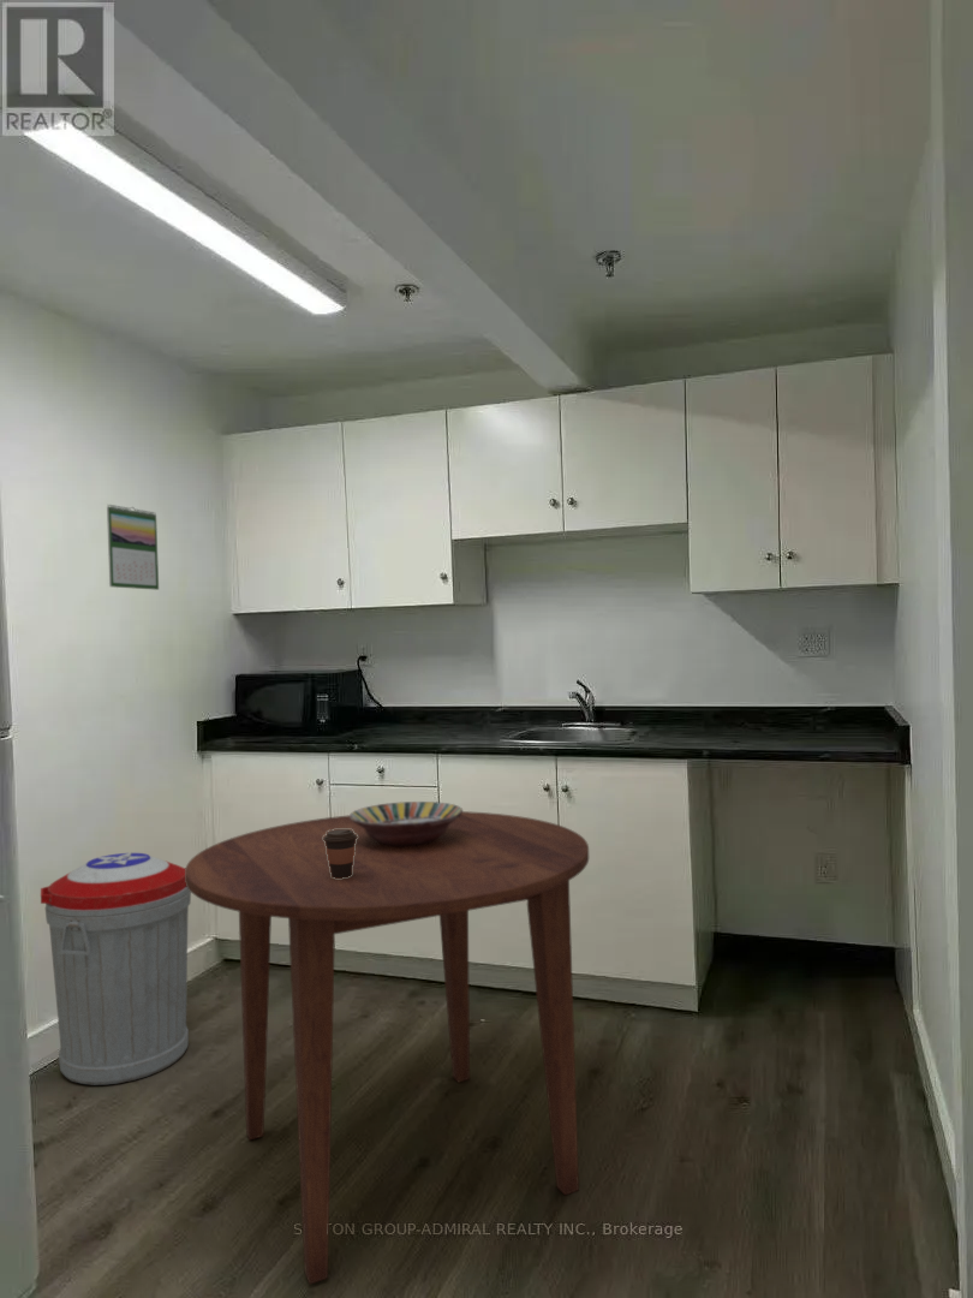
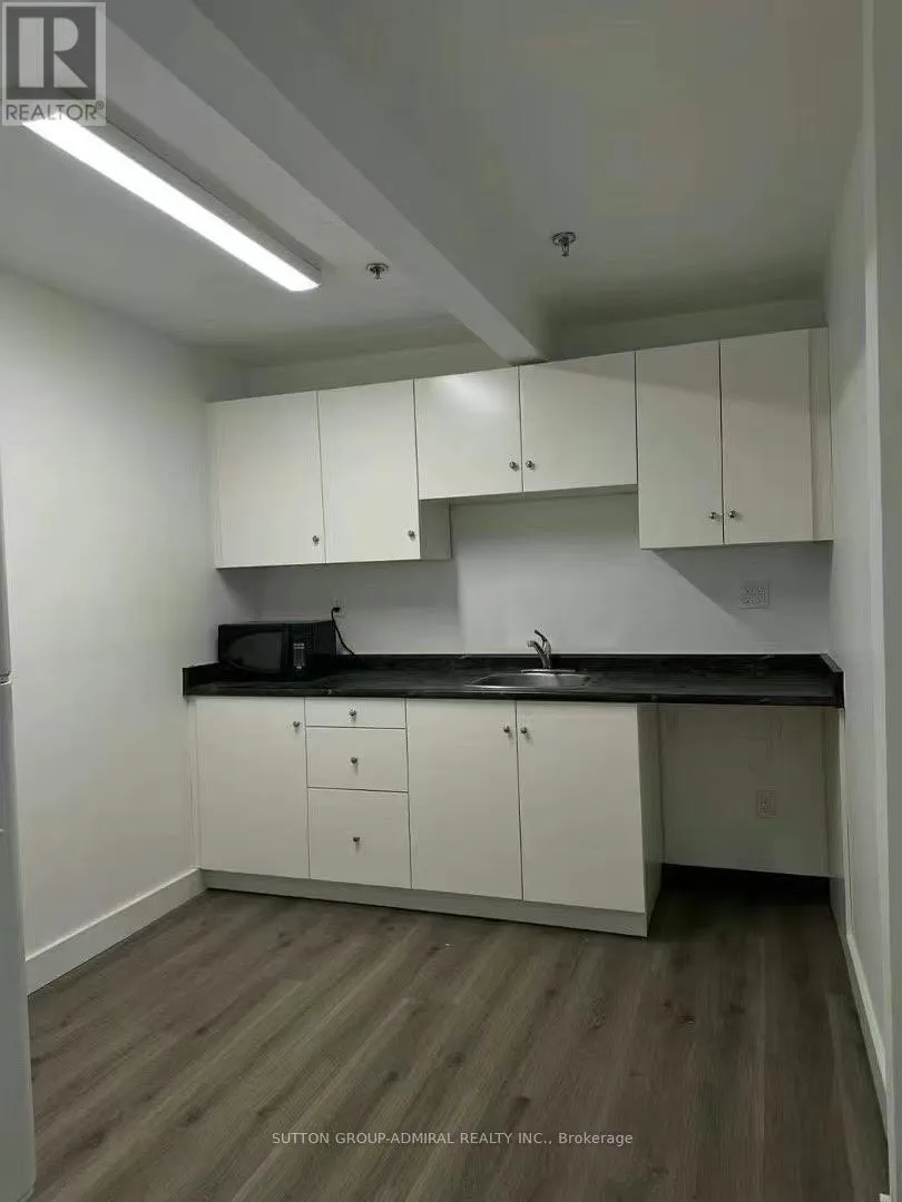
- dining table [185,810,590,1285]
- trash can [40,851,192,1086]
- coffee cup [323,829,358,879]
- serving bowl [348,800,464,846]
- calendar [106,504,160,591]
